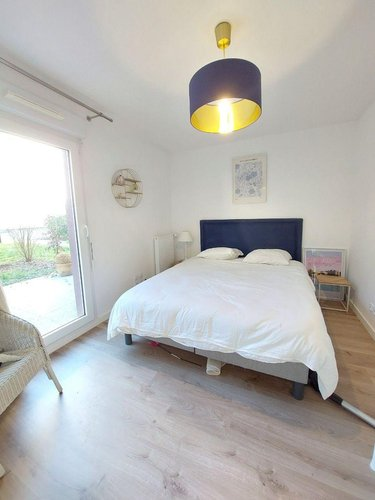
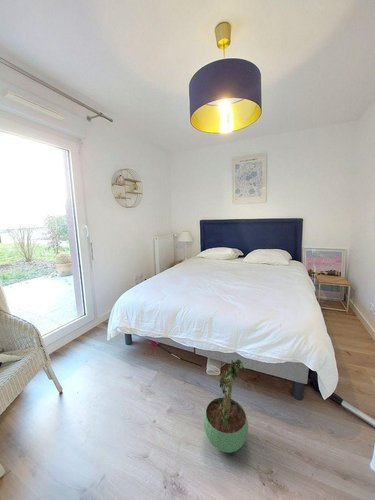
+ potted plant [203,358,249,454]
